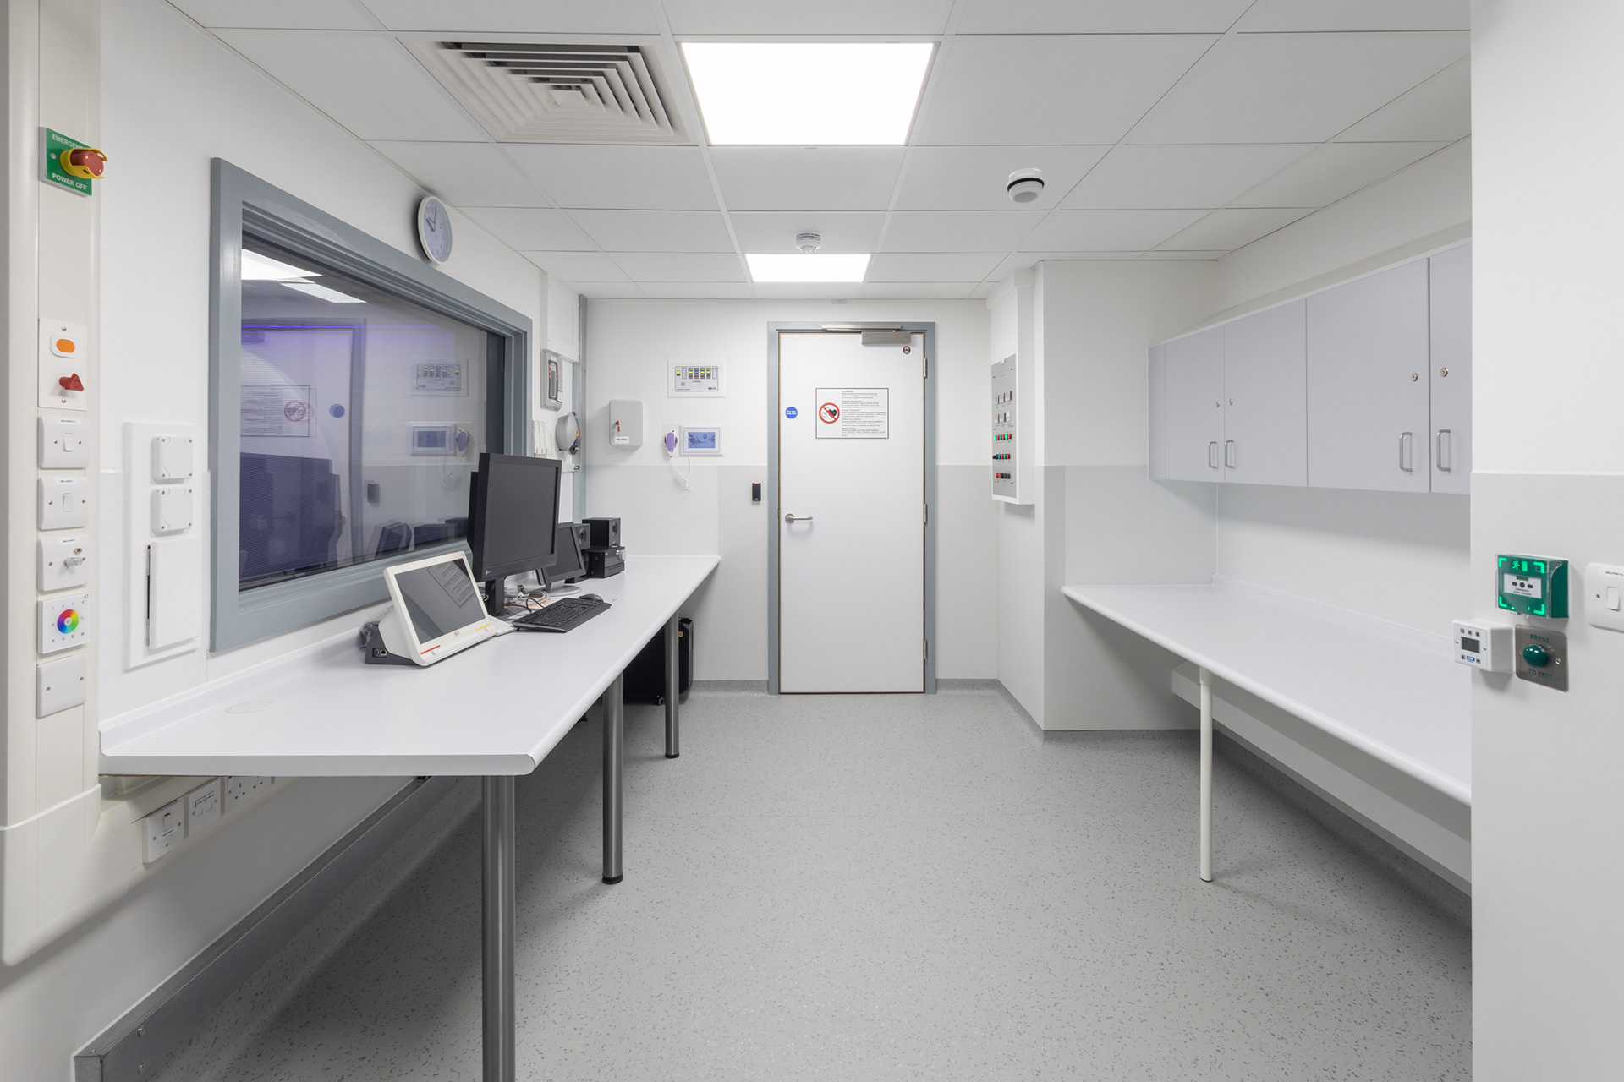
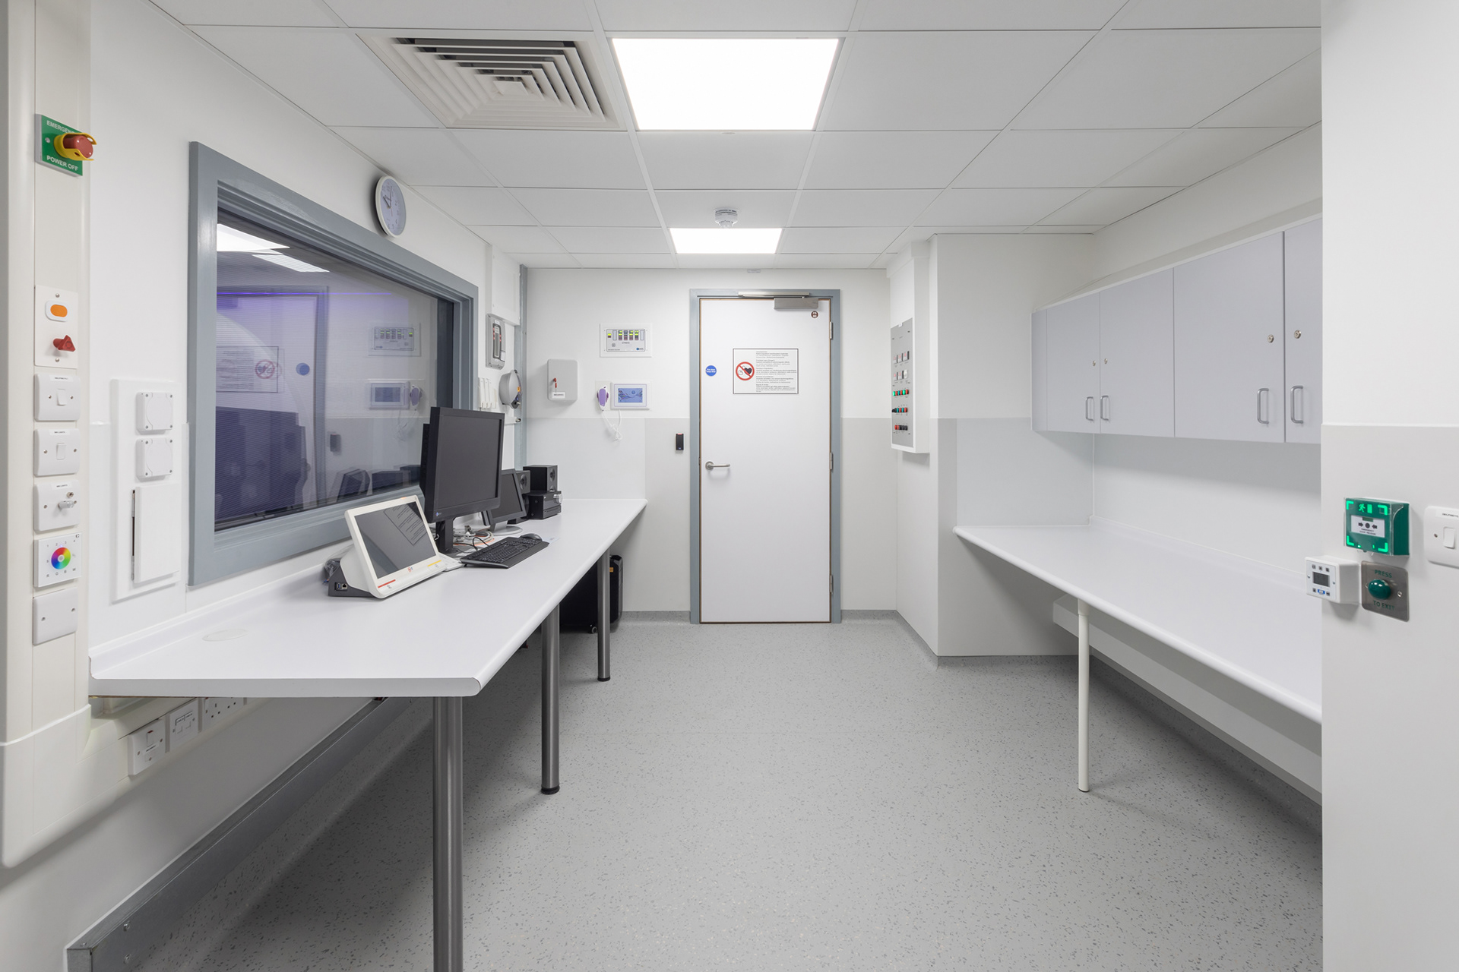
- smoke detector [1005,168,1045,204]
